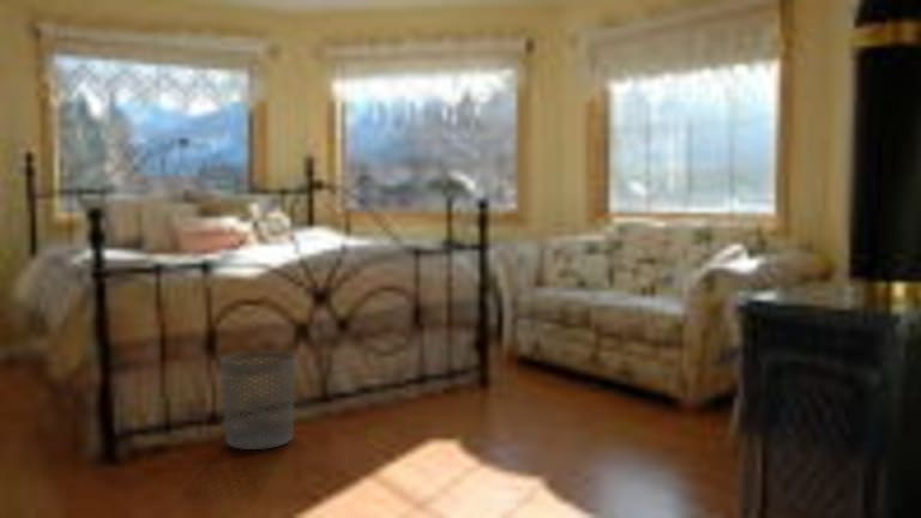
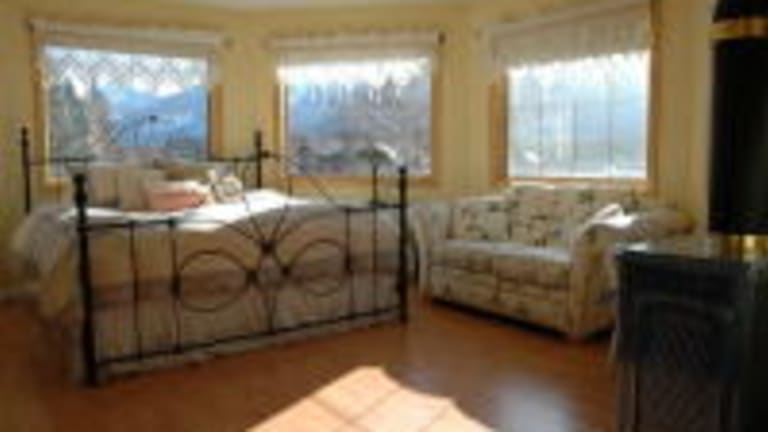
- waste bin [219,351,296,451]
